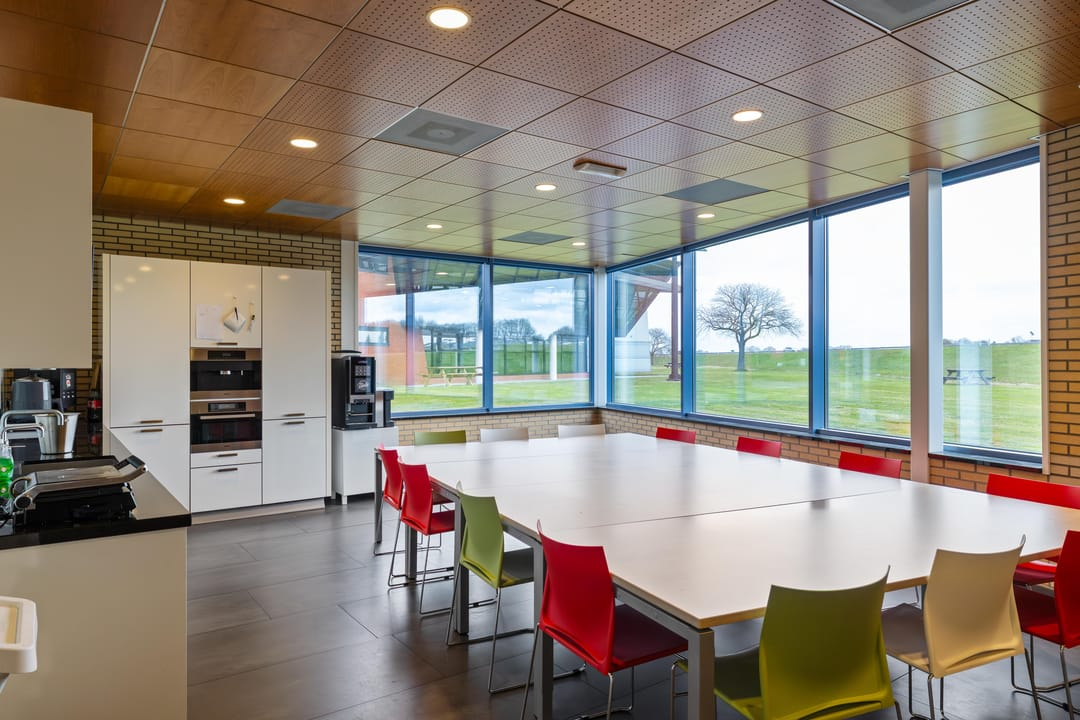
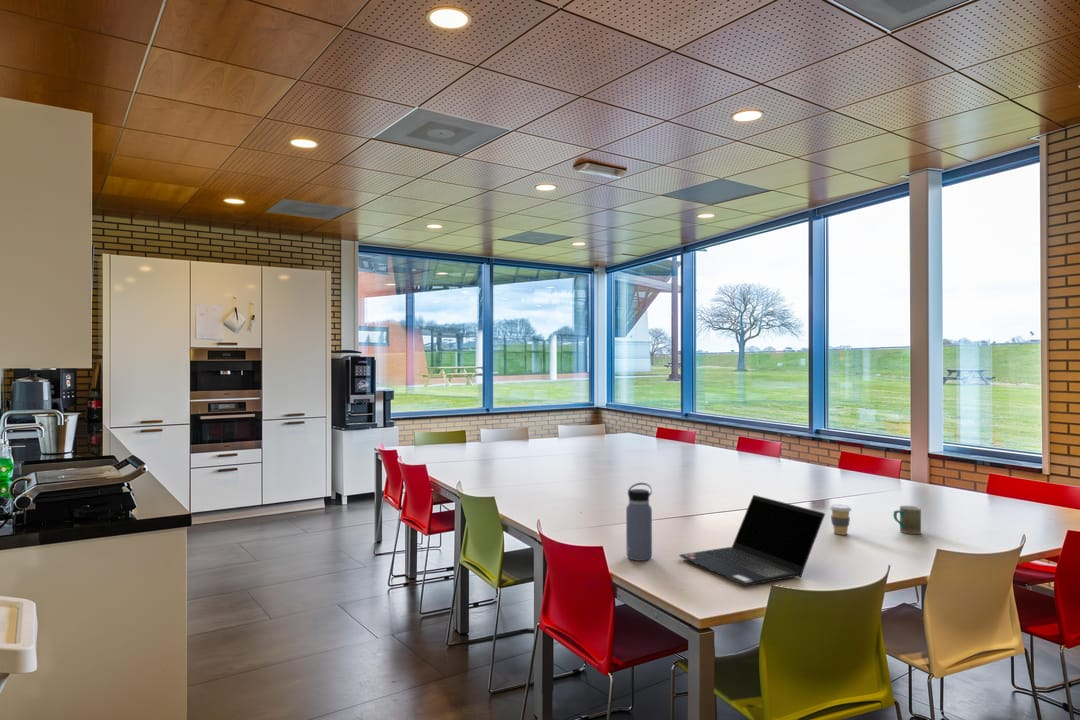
+ laptop computer [678,494,826,587]
+ coffee cup [828,503,852,536]
+ mug [892,505,922,535]
+ water bottle [625,482,653,562]
